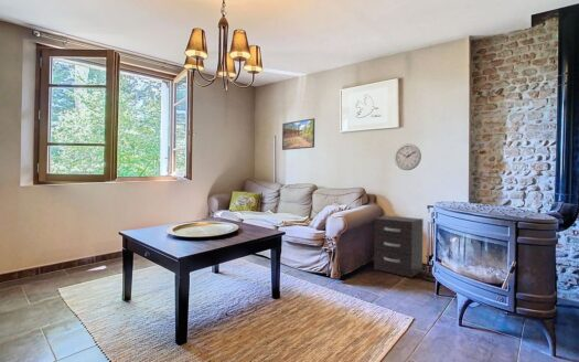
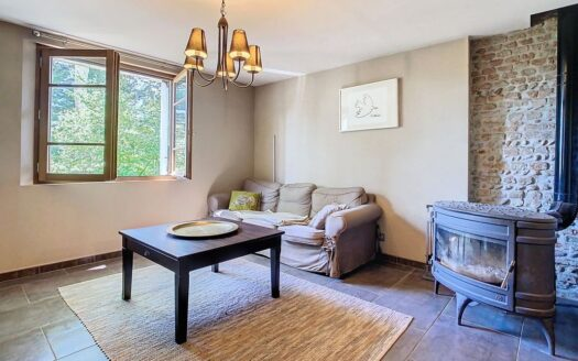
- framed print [281,117,315,151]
- wall clock [394,142,422,171]
- dresser [373,215,425,278]
